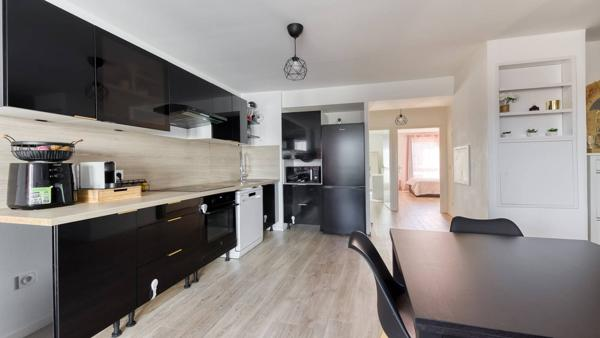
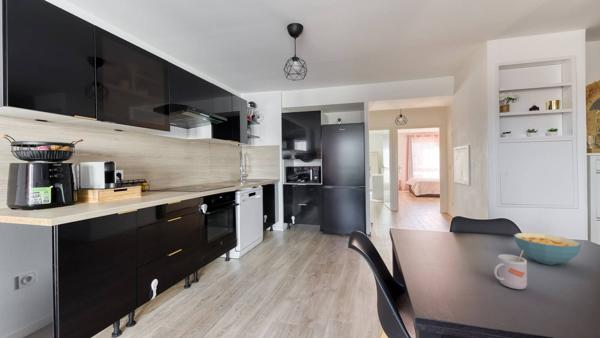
+ mug [493,250,528,290]
+ cereal bowl [513,232,582,266]
